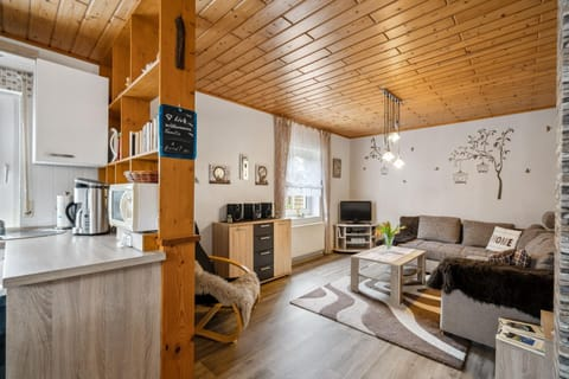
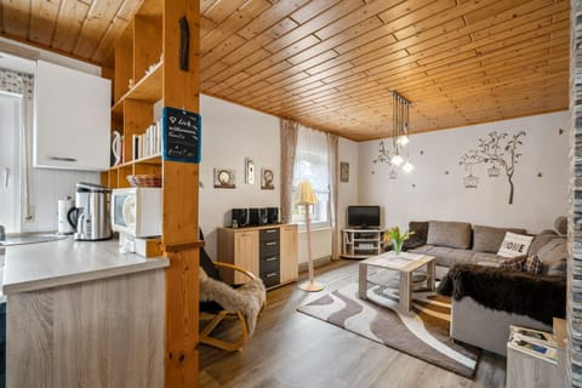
+ floor lamp [291,179,325,292]
